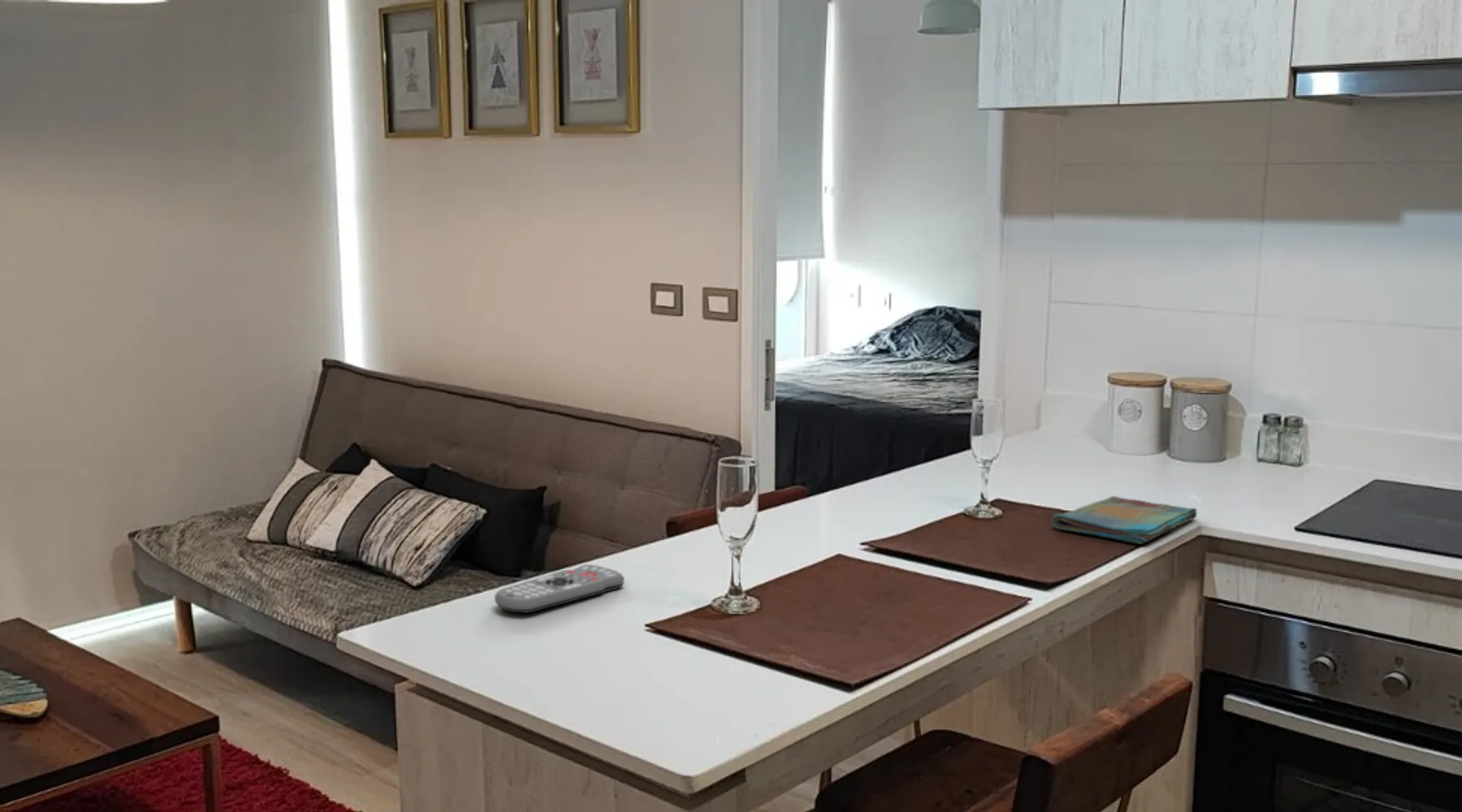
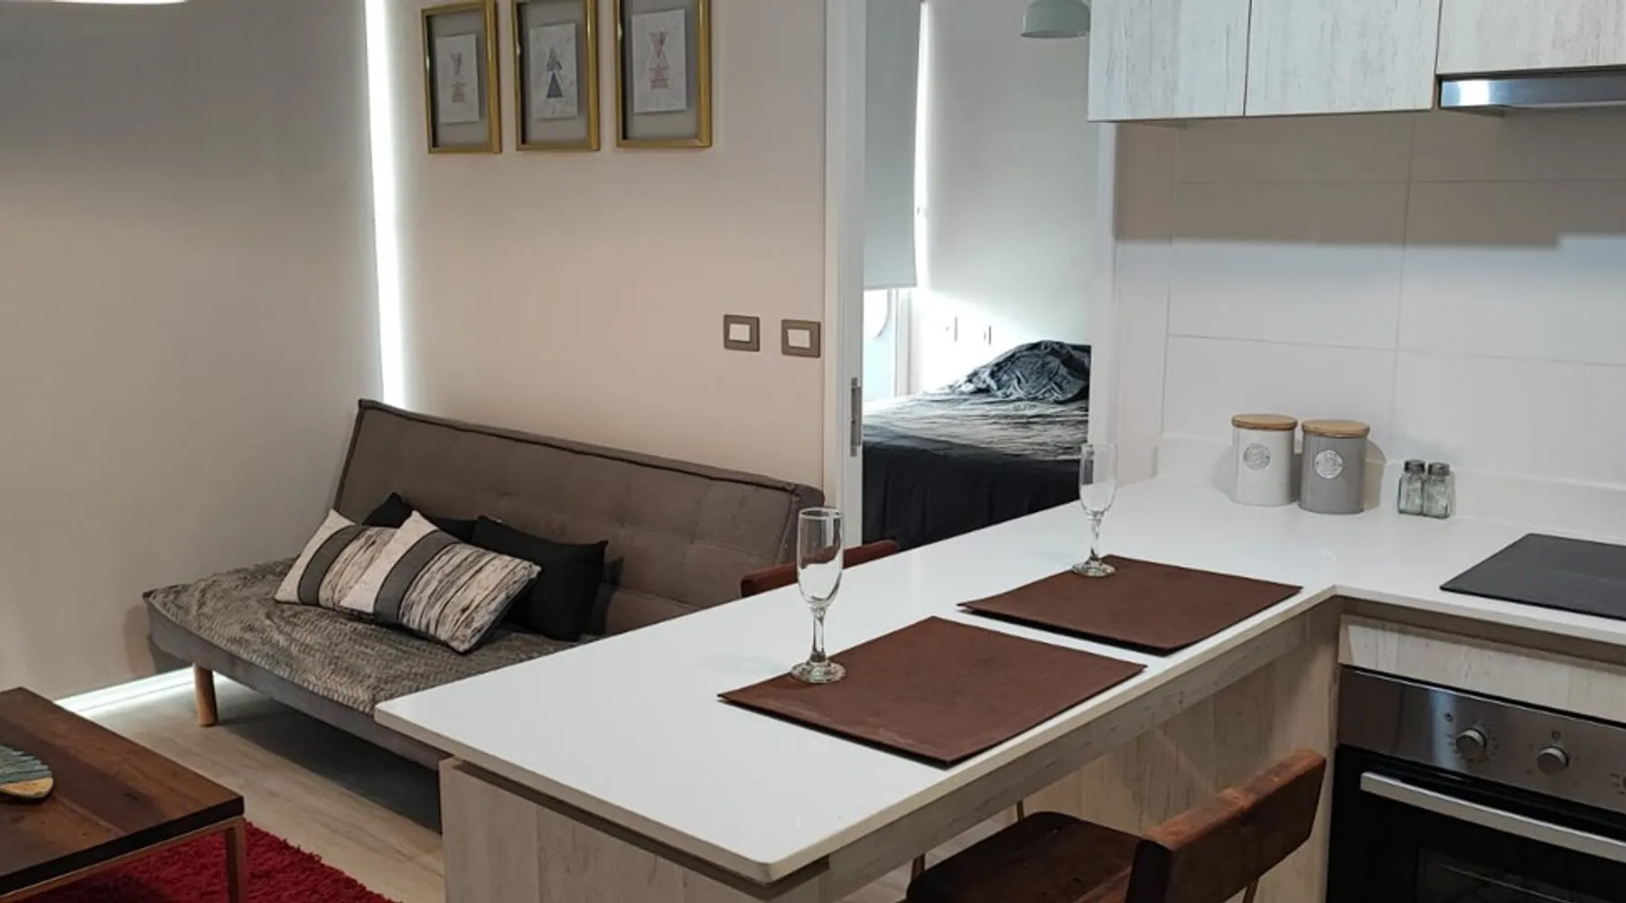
- remote control [494,564,625,614]
- dish towel [1050,495,1198,545]
